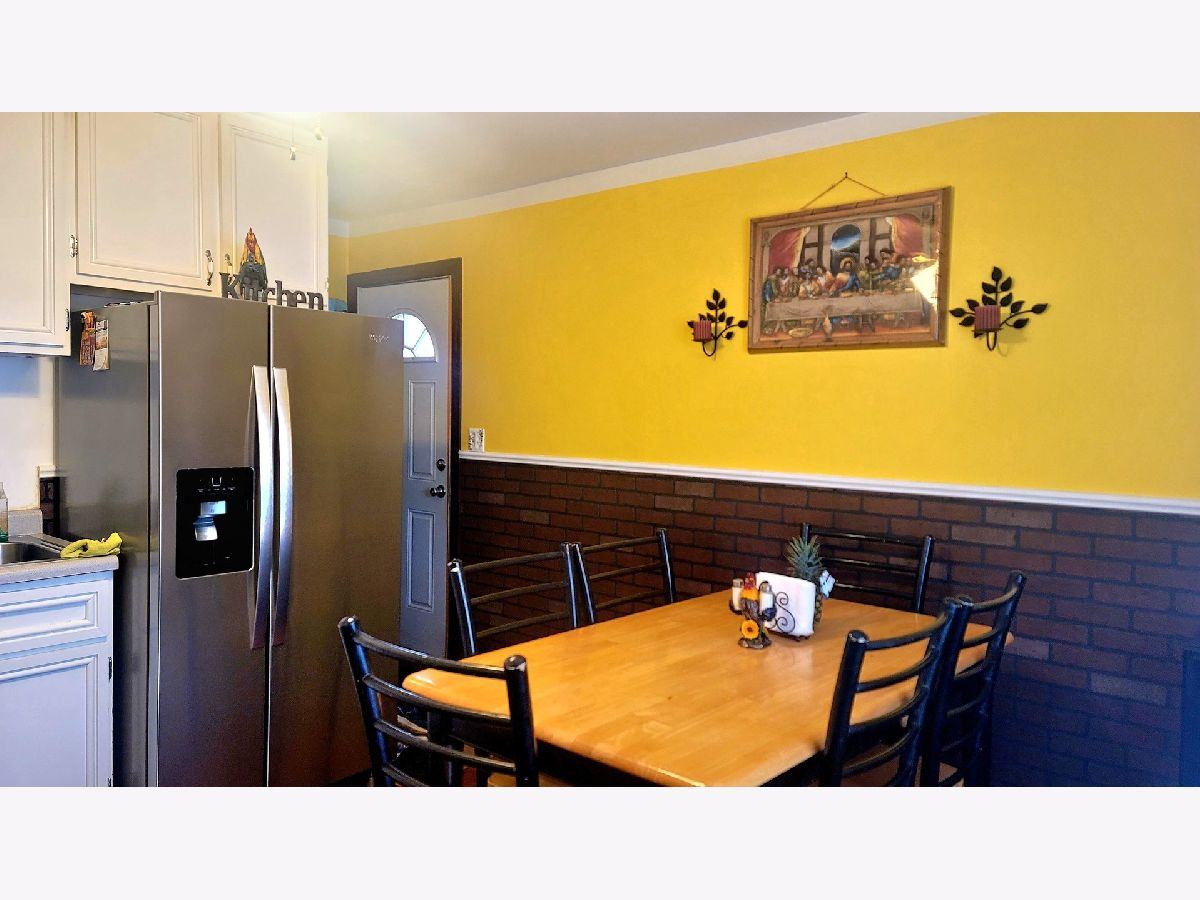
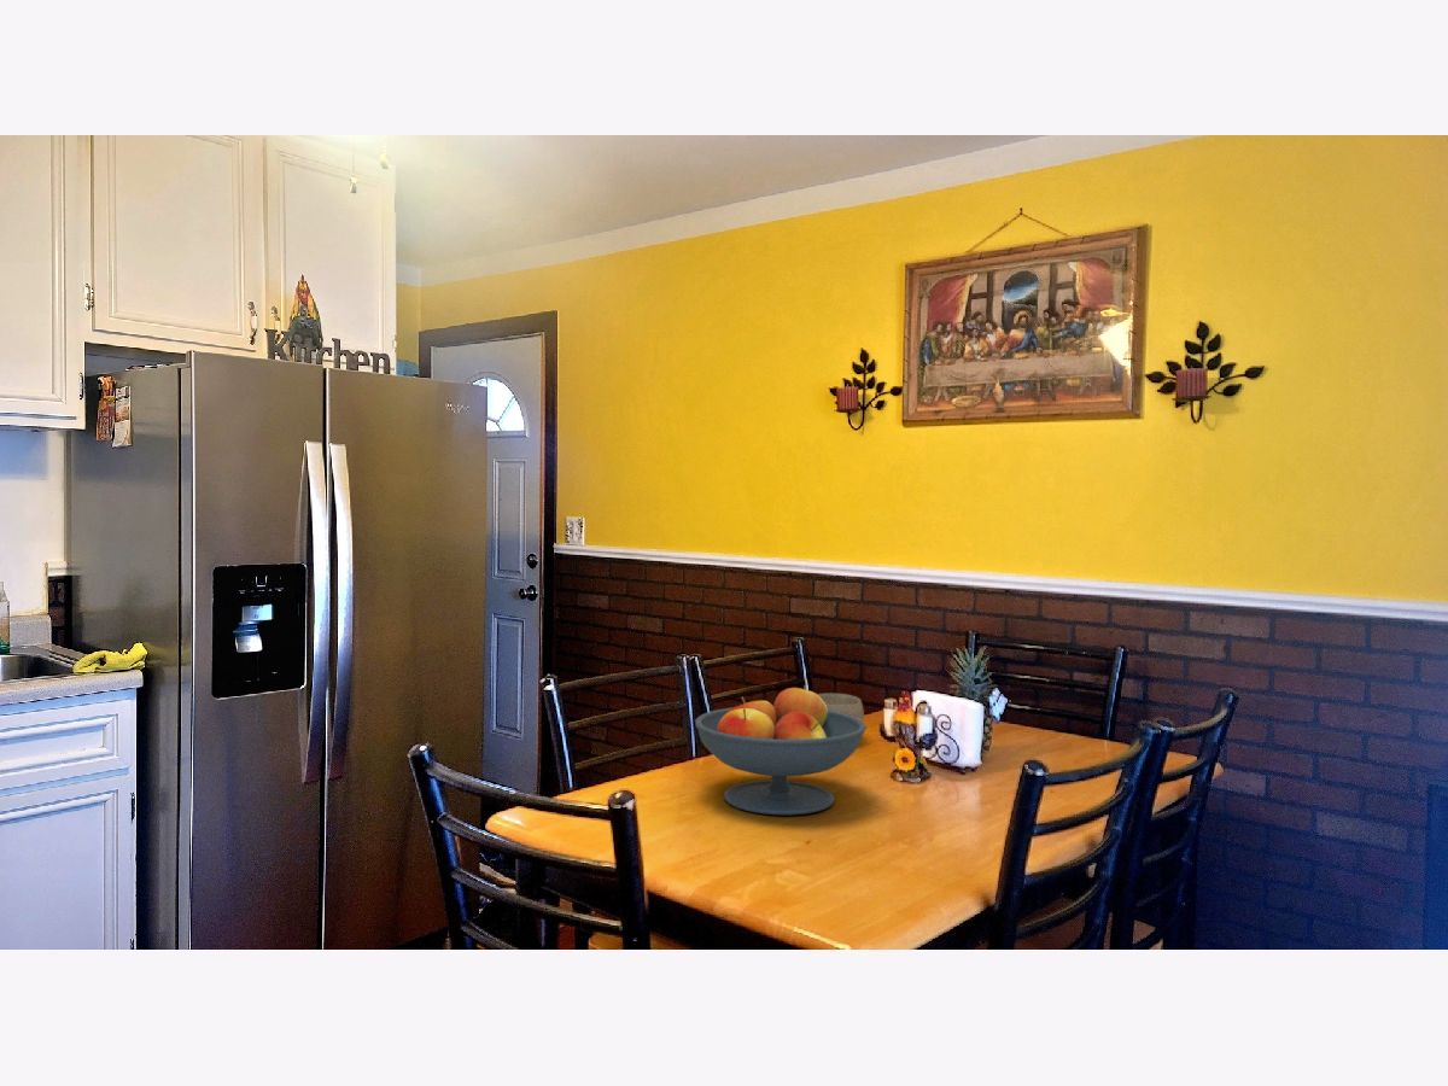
+ bowl [817,693,865,722]
+ fruit bowl [694,684,868,816]
